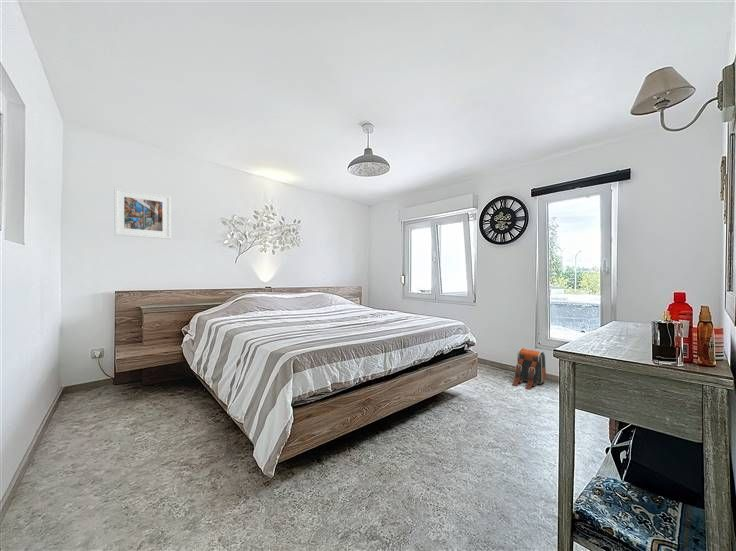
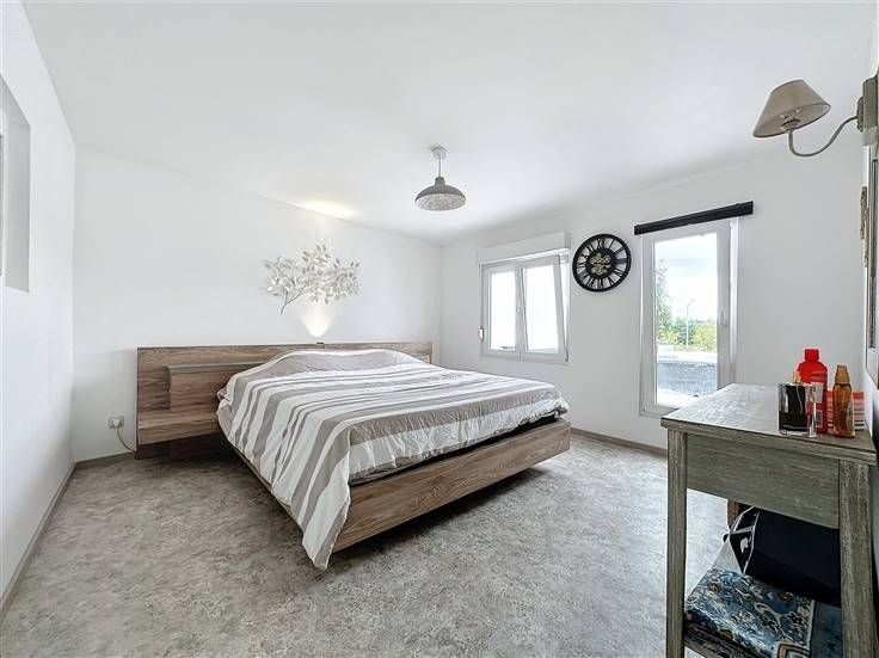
- backpack [511,347,547,391]
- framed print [113,187,172,240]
